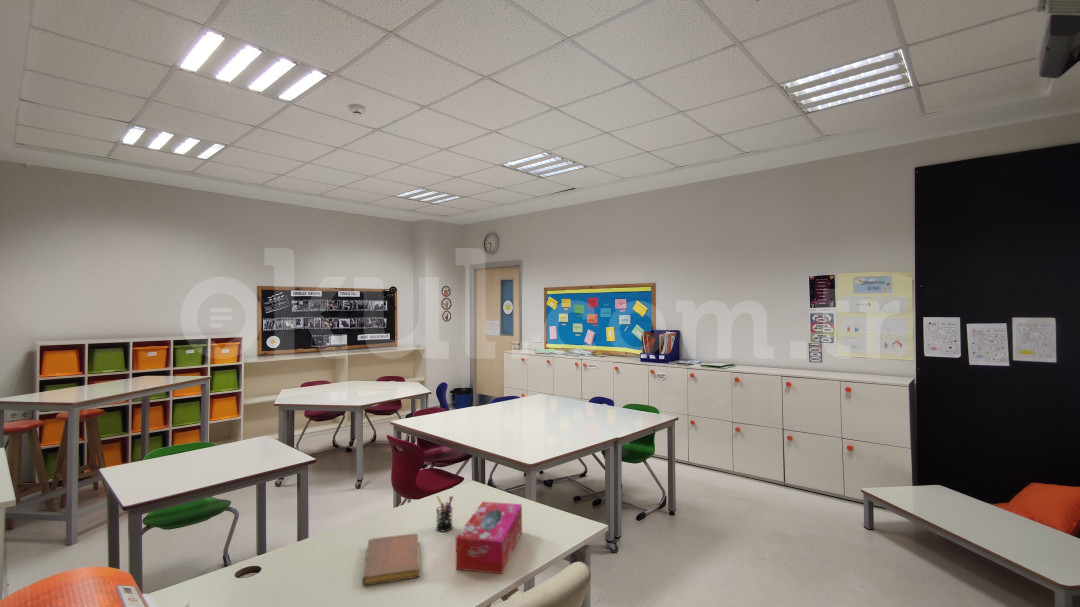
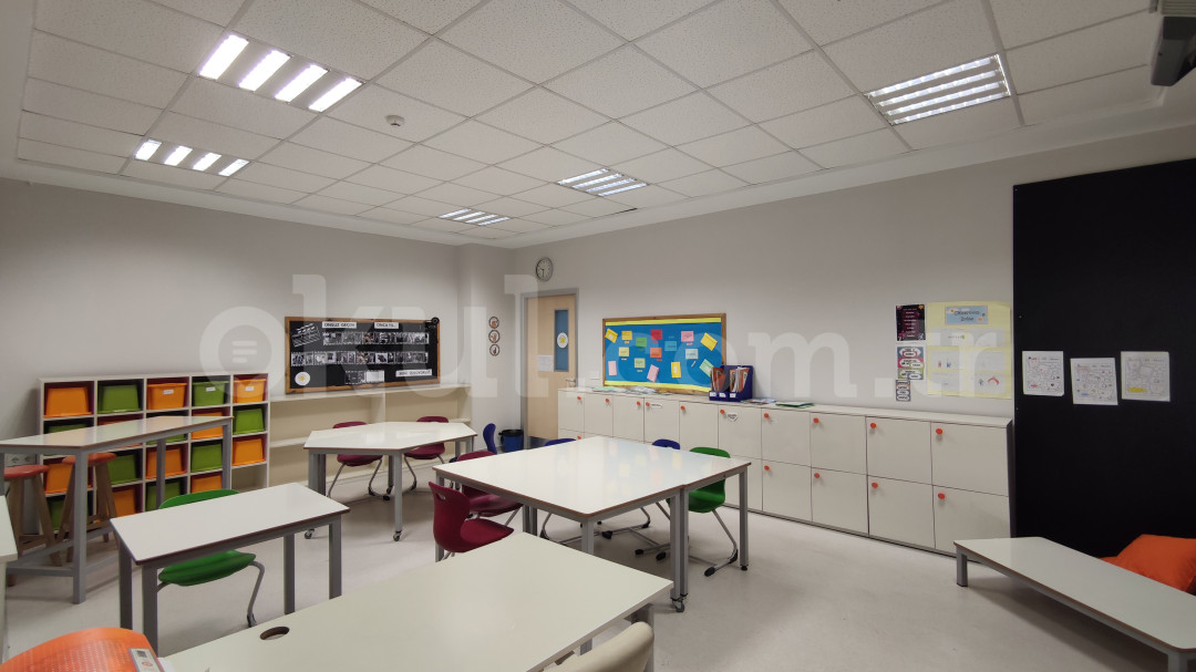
- tissue box [455,501,523,575]
- notebook [361,533,421,586]
- pen holder [435,495,454,532]
